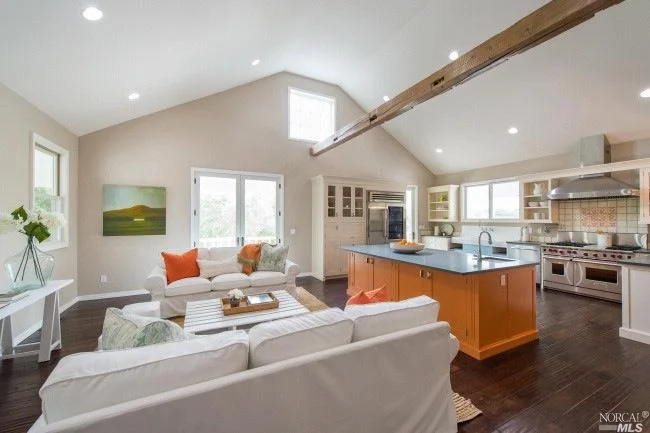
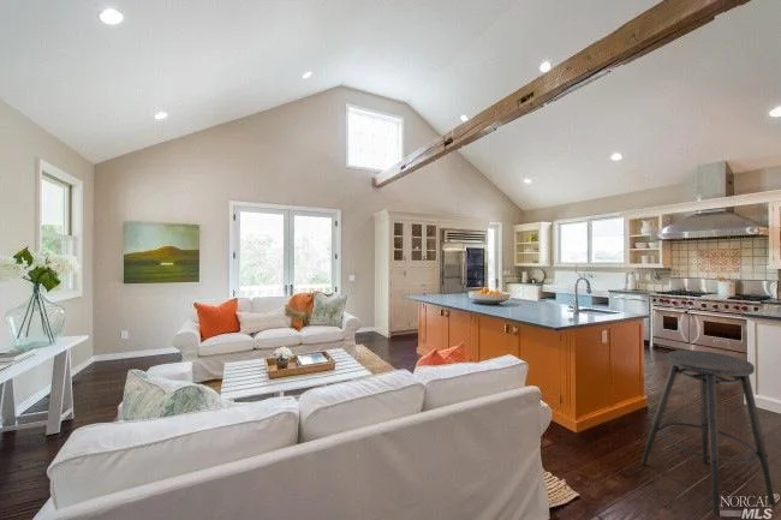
+ stool [640,349,776,515]
